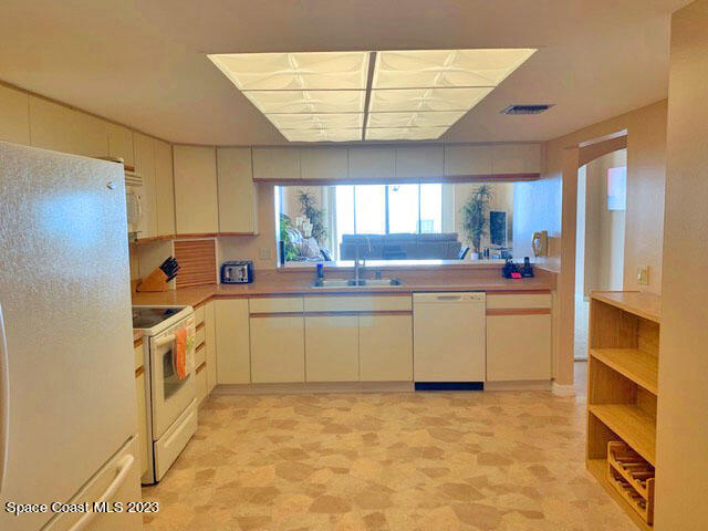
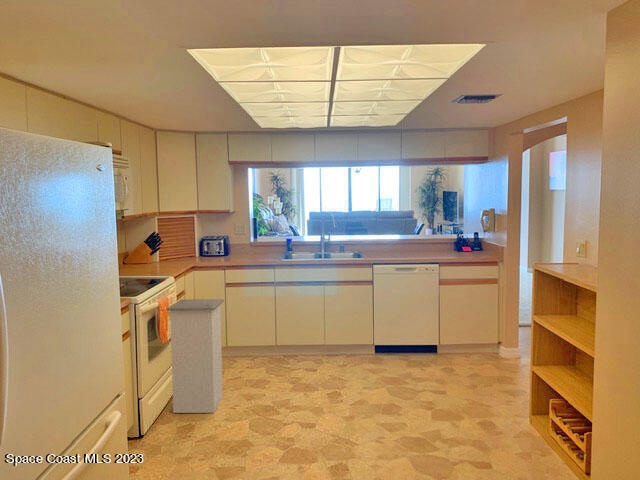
+ trash can [165,298,225,414]
